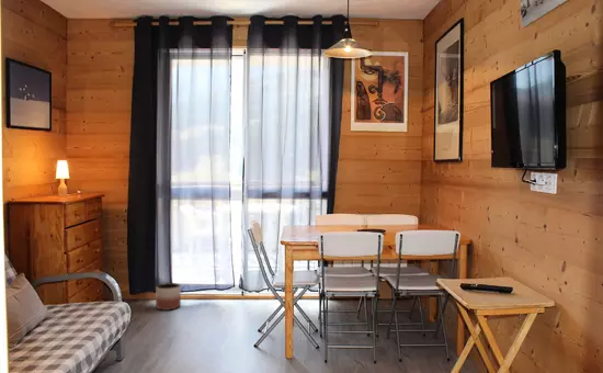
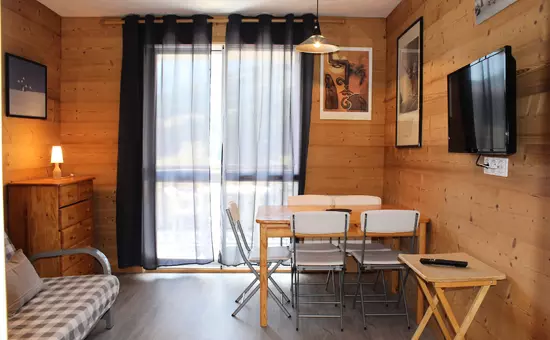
- planter [155,282,182,312]
